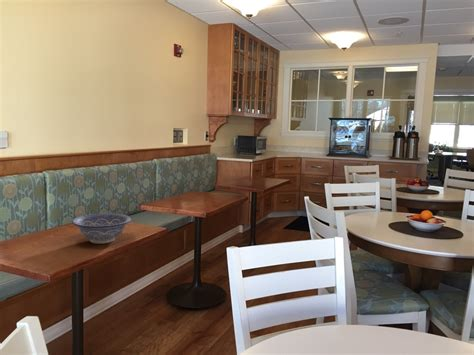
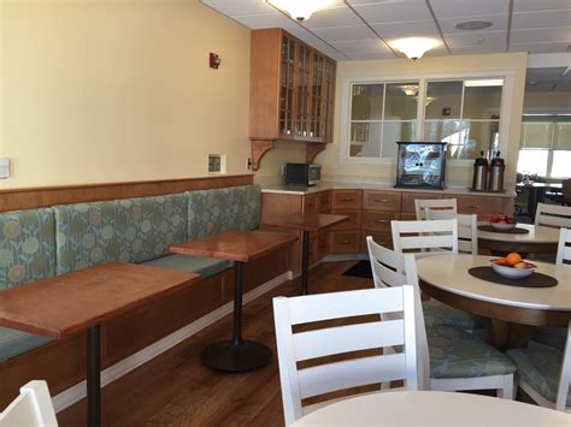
- decorative bowl [71,212,132,245]
